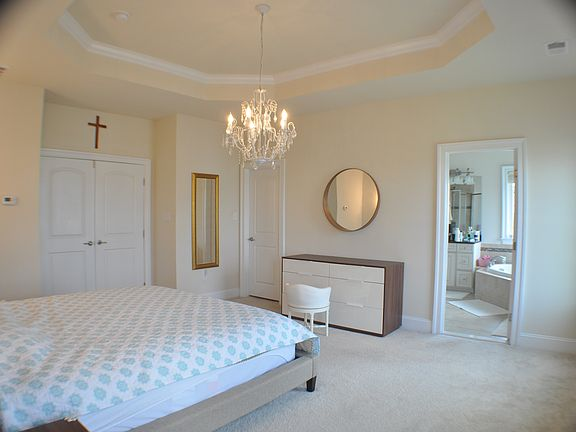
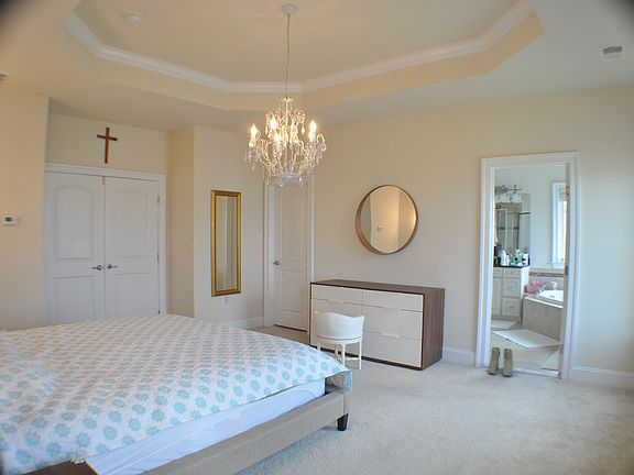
+ boots [488,346,514,377]
